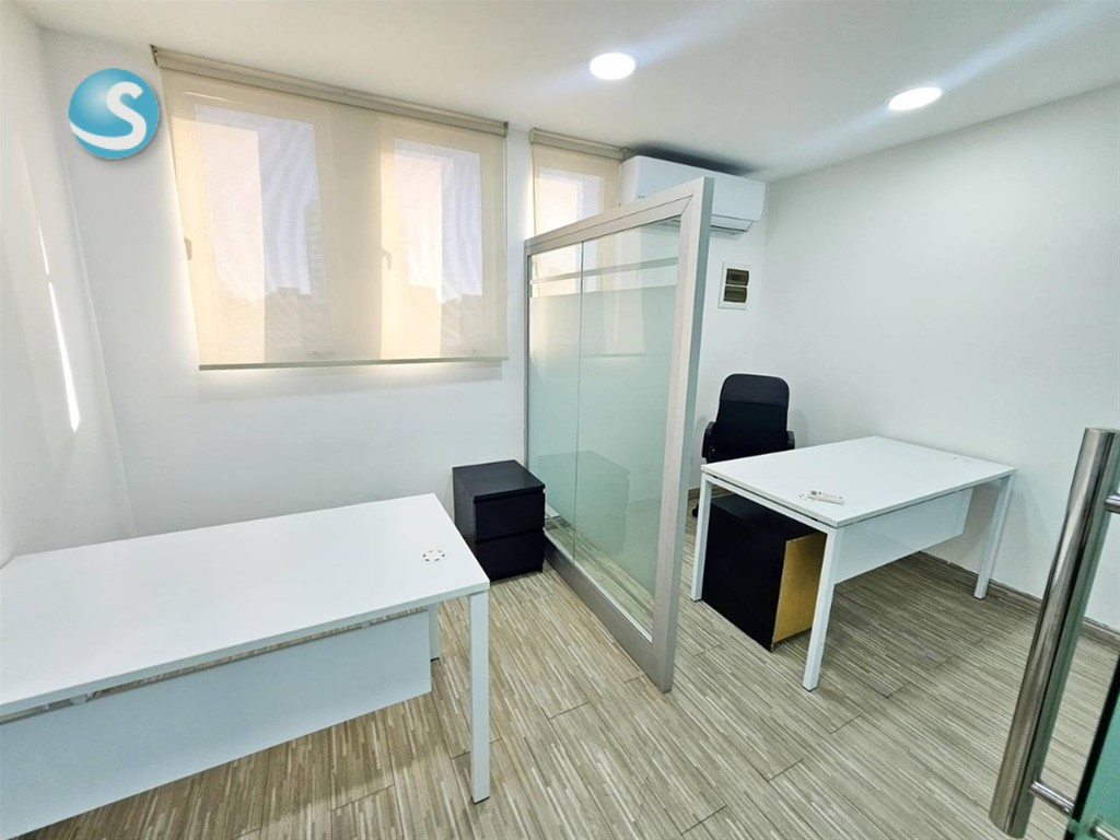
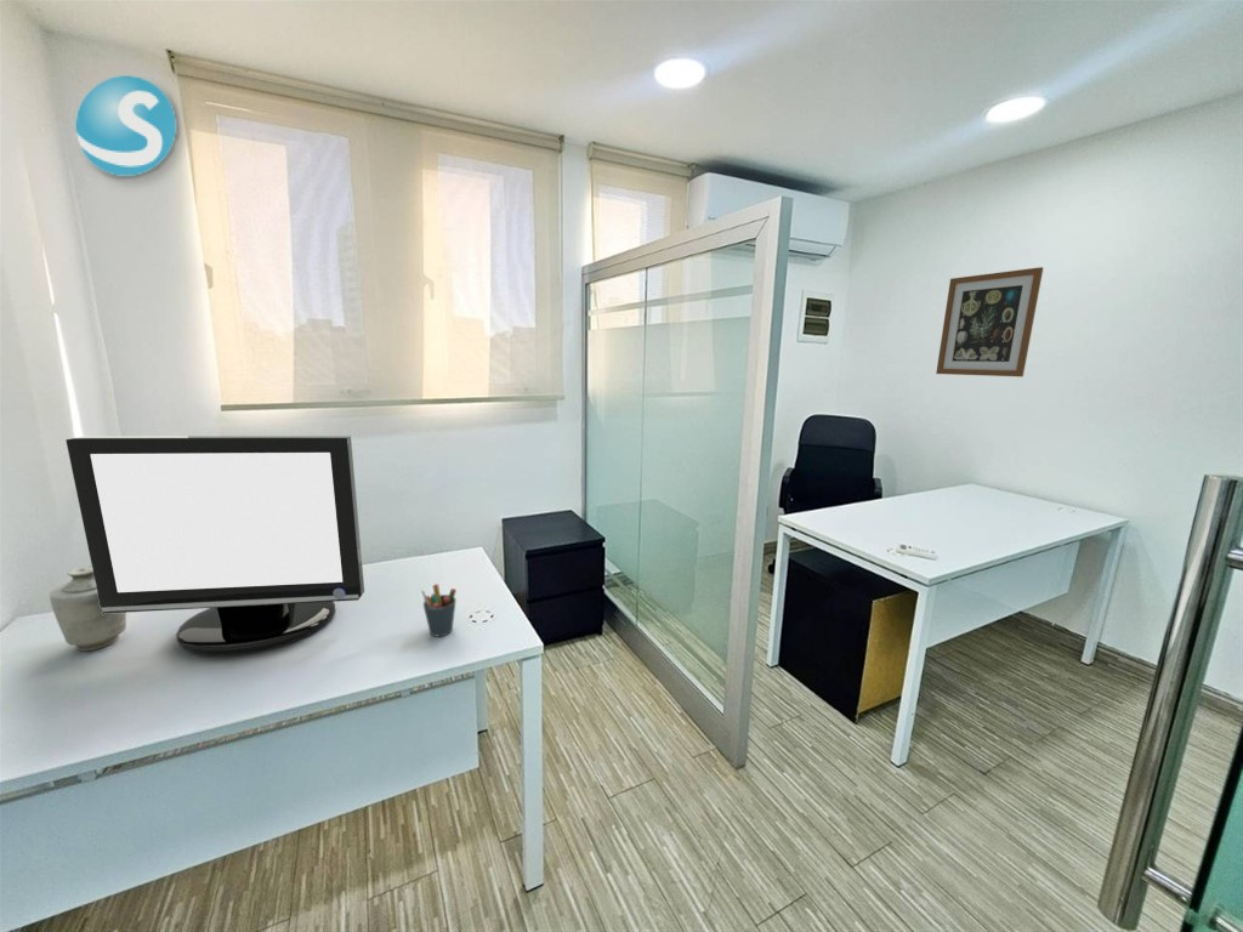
+ monitor [64,434,365,657]
+ wall art [935,266,1044,377]
+ vase [49,563,127,652]
+ pen holder [420,582,458,637]
